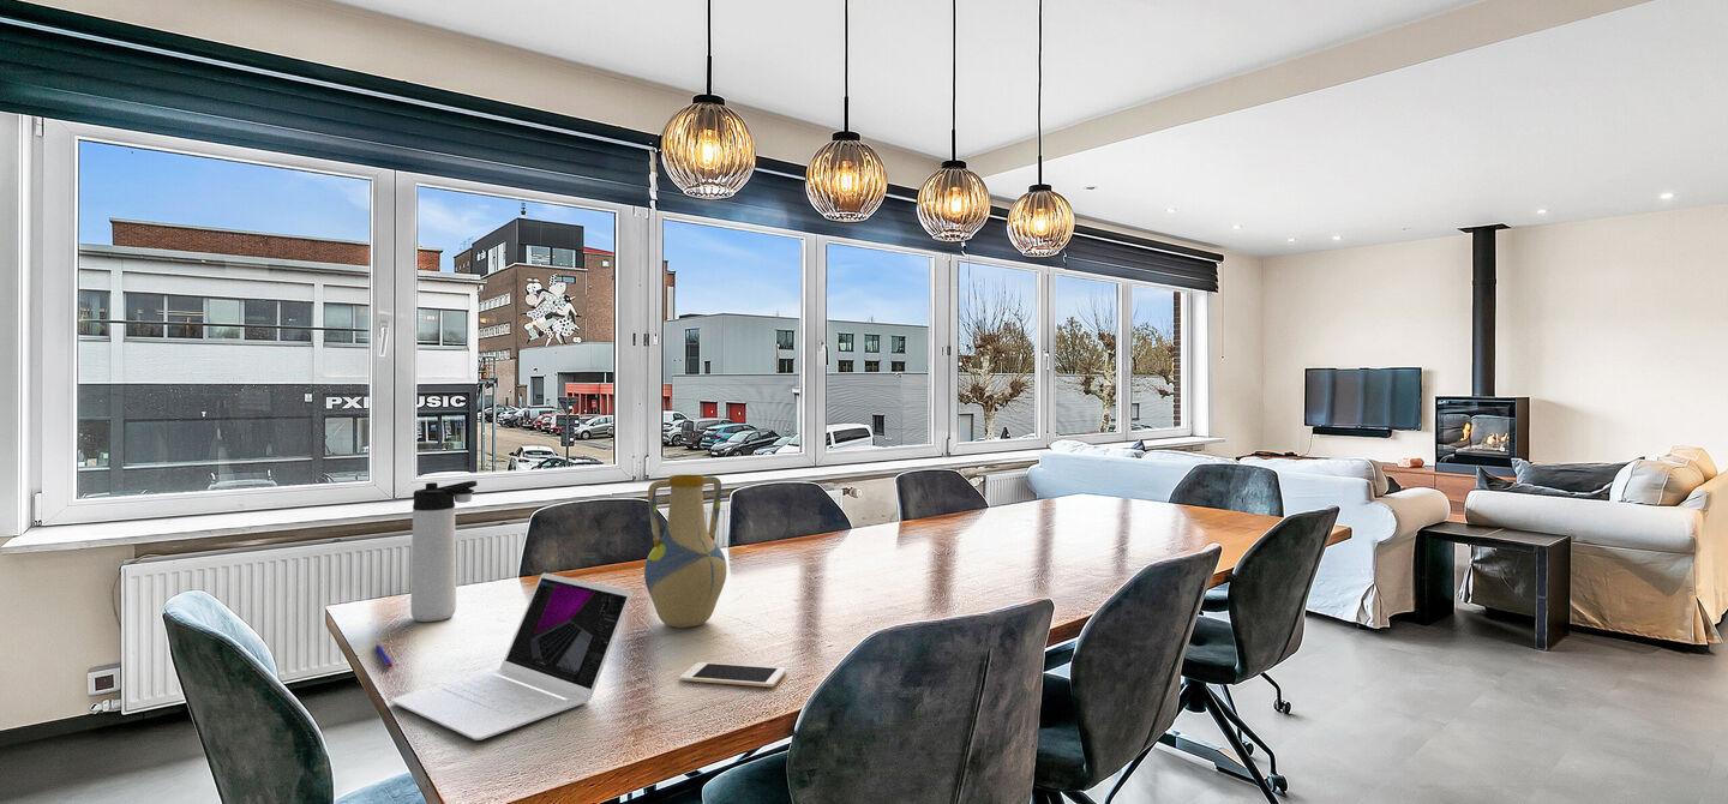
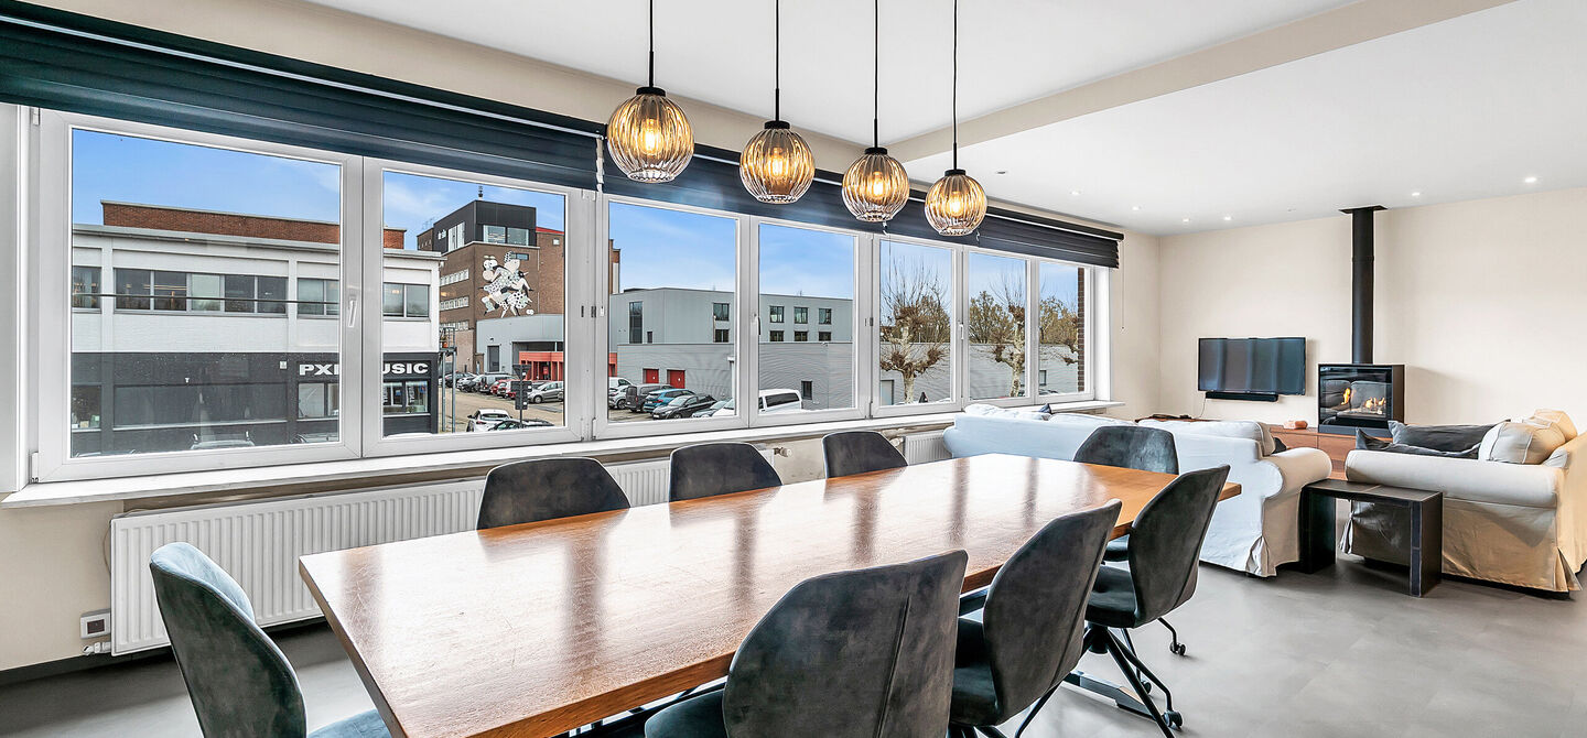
- cell phone [679,661,787,689]
- thermos bottle [409,480,479,623]
- laptop [390,571,632,742]
- pen [373,642,395,670]
- vase [643,473,727,629]
